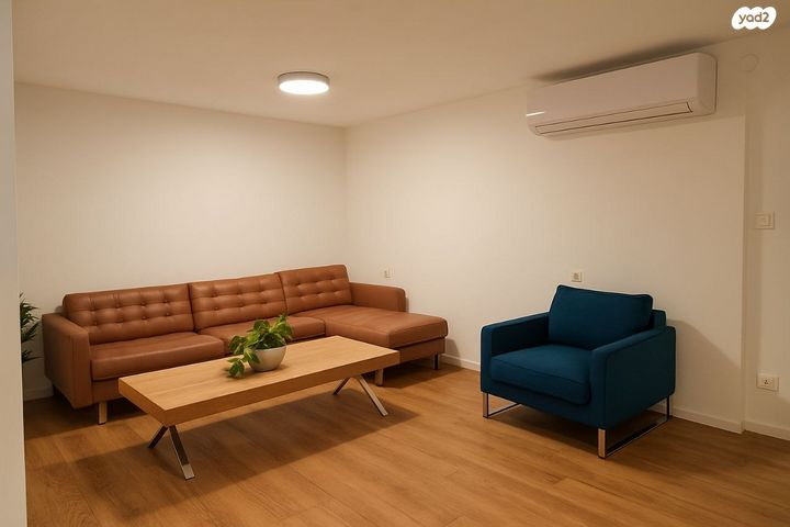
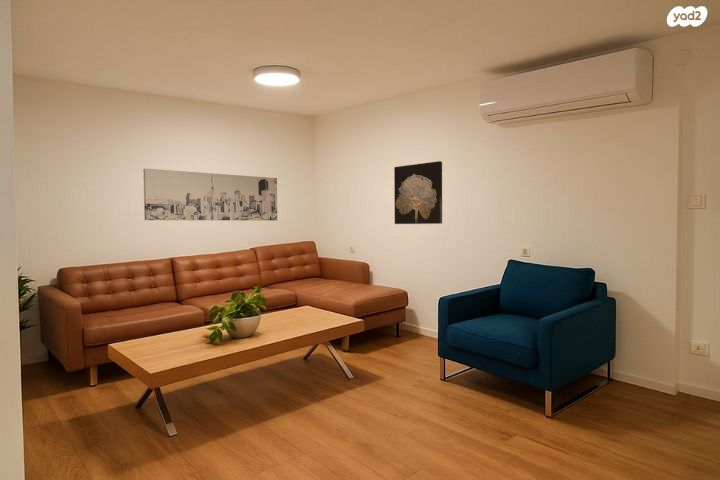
+ wall art [143,168,278,222]
+ wall art [393,160,443,225]
